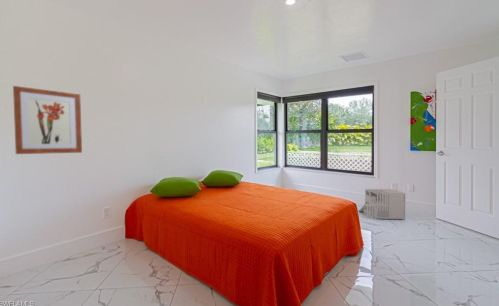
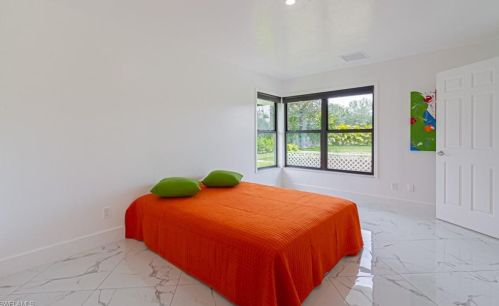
- wall art [12,85,83,155]
- architectural model [358,188,406,220]
